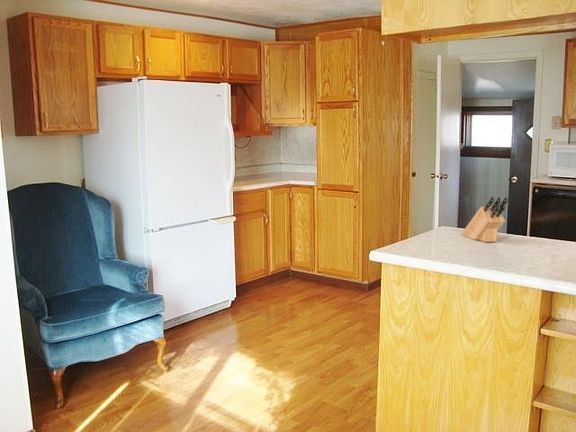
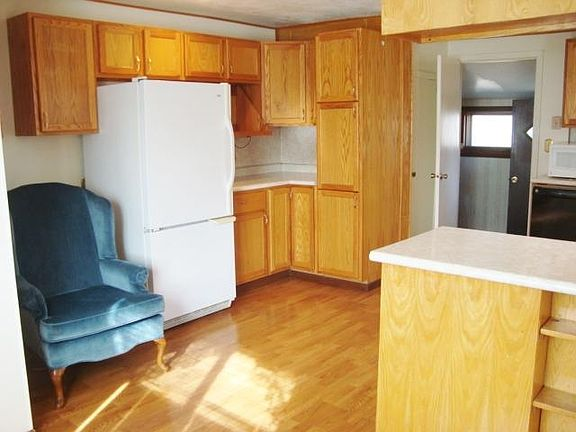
- knife block [461,196,509,243]
